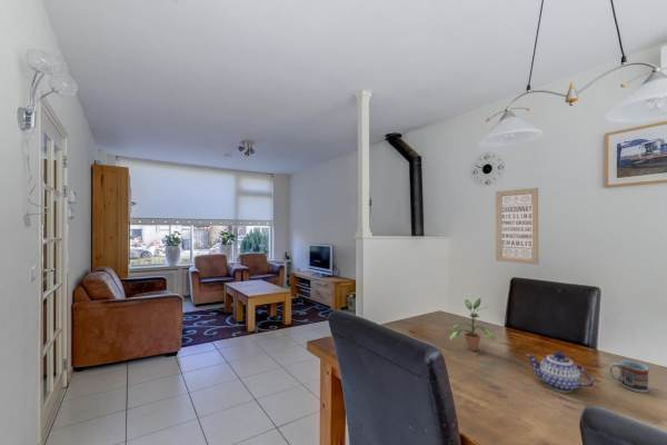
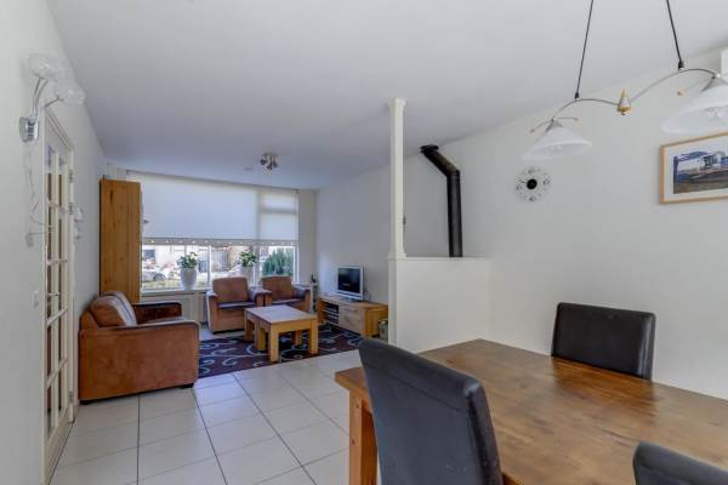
- wall art [495,187,539,266]
- potted plant [449,297,497,352]
- teapot [525,350,596,394]
- cup [608,359,649,394]
